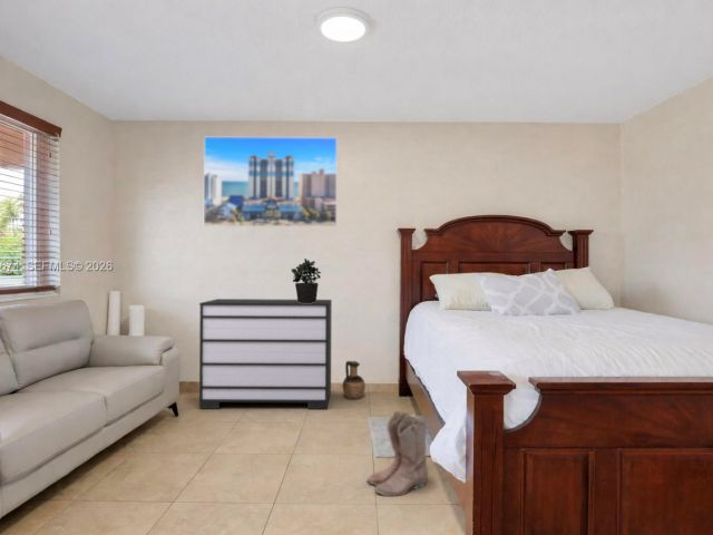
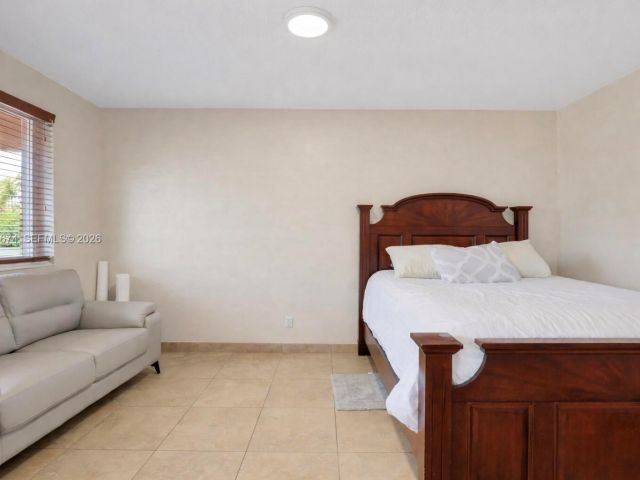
- boots [365,408,429,497]
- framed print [203,136,339,228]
- dresser [198,298,333,410]
- potted plant [290,257,322,303]
- ceramic jug [342,360,367,401]
